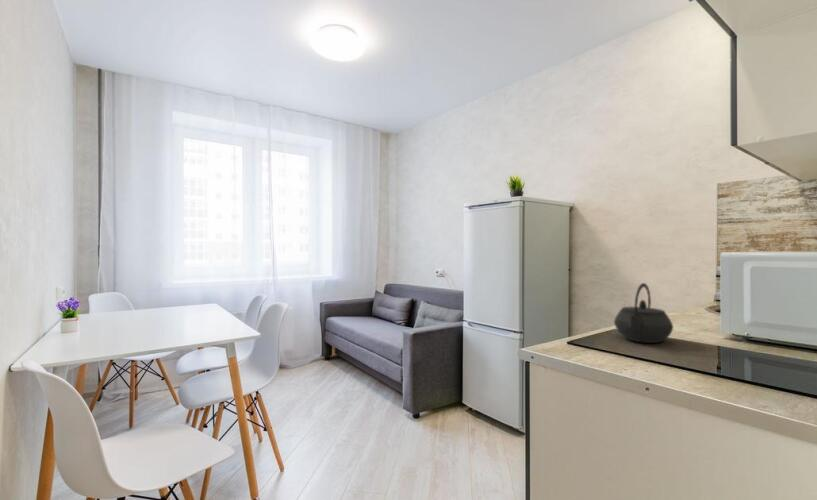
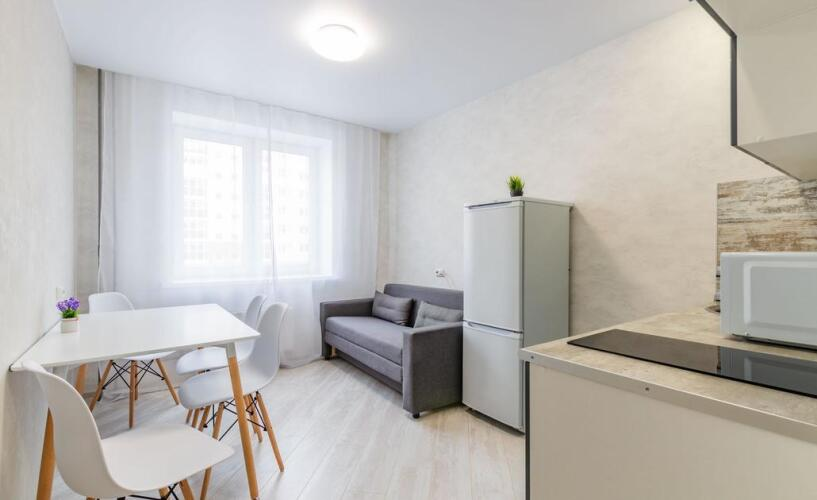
- kettle [613,282,674,344]
